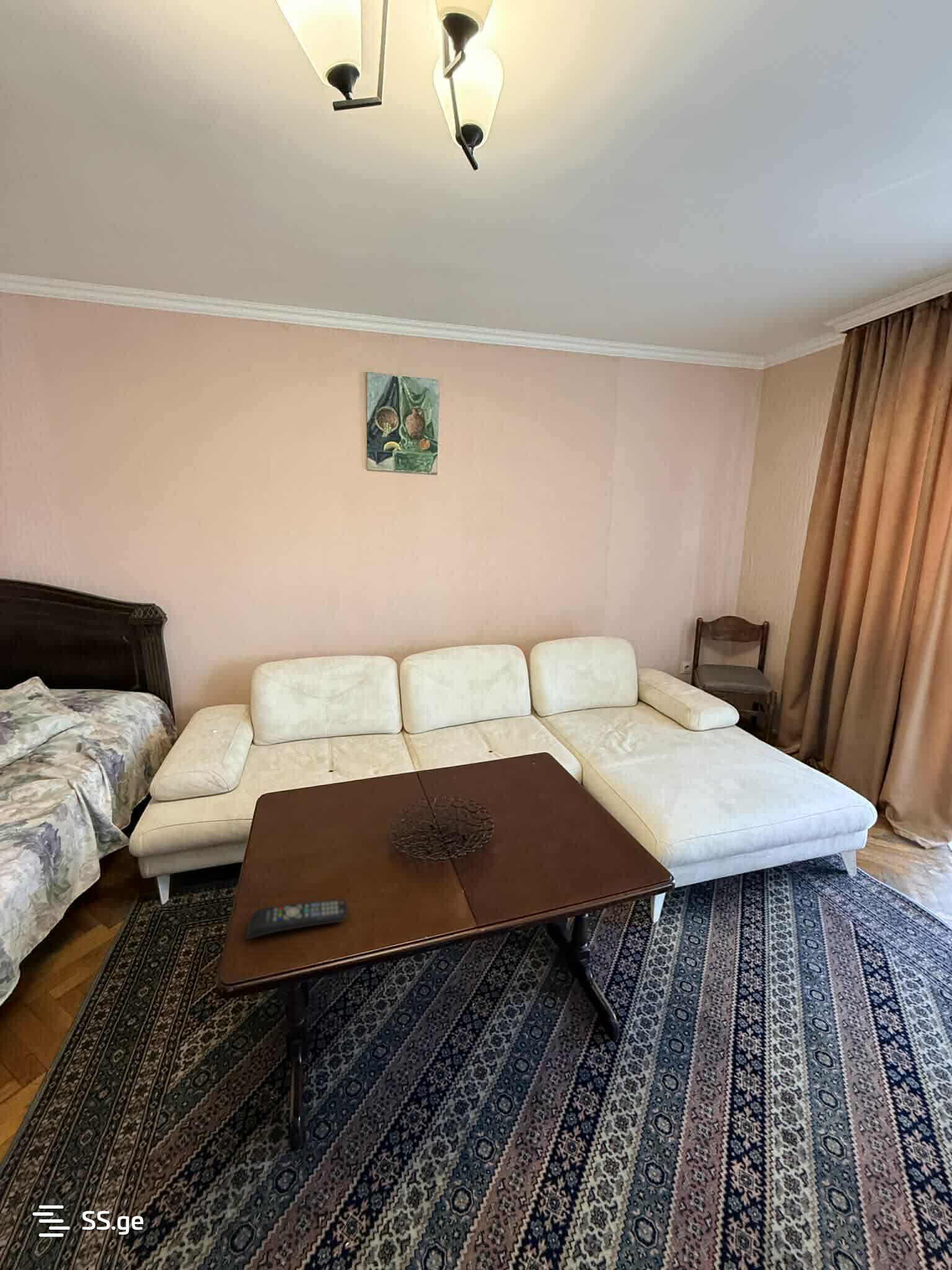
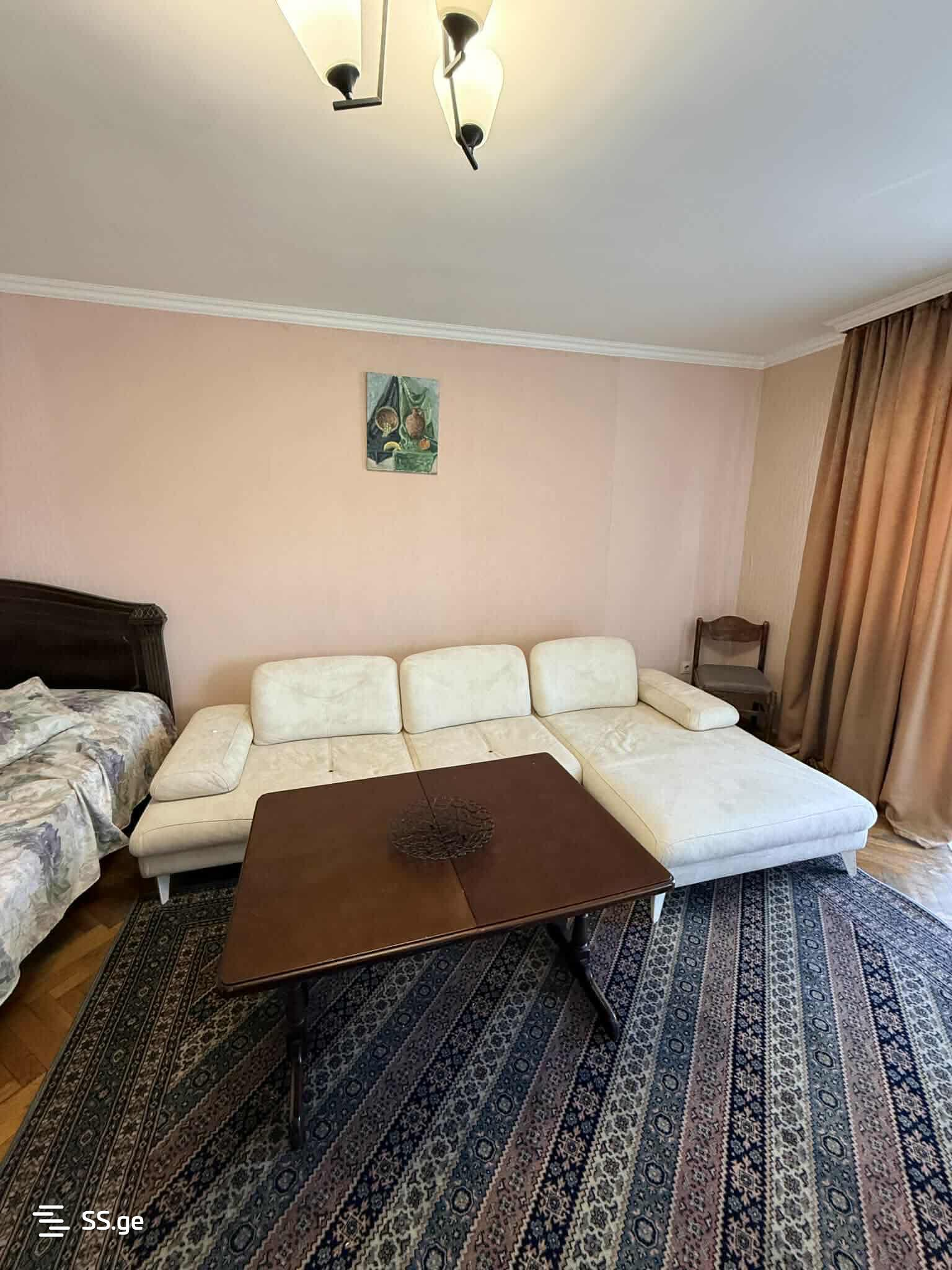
- remote control [245,899,348,940]
